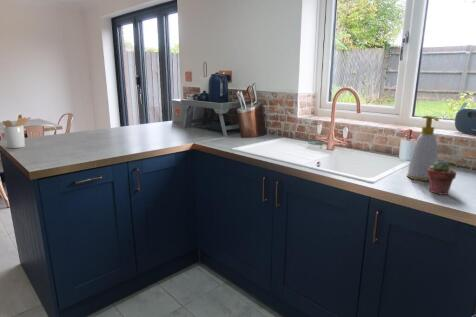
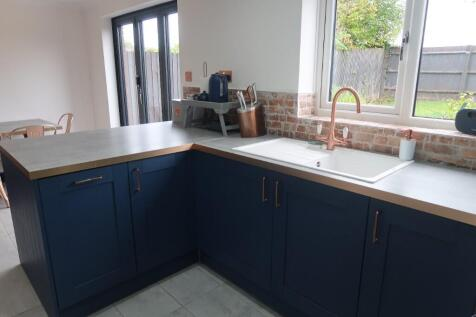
- utensil holder [2,114,32,149]
- potted succulent [428,160,457,196]
- soap bottle [406,115,440,182]
